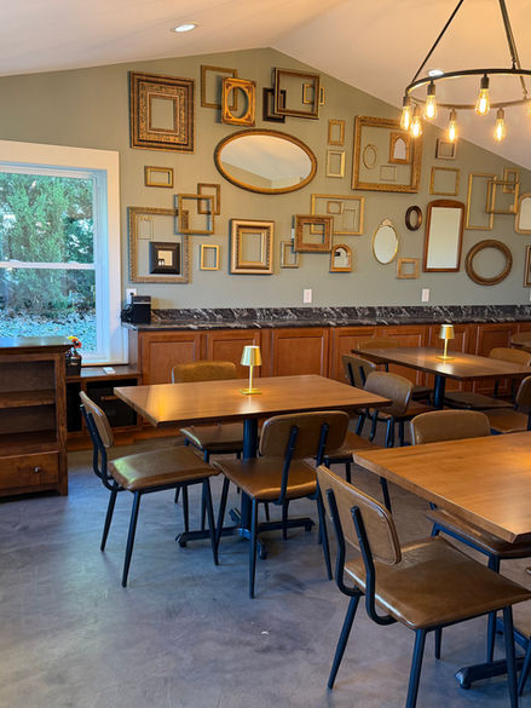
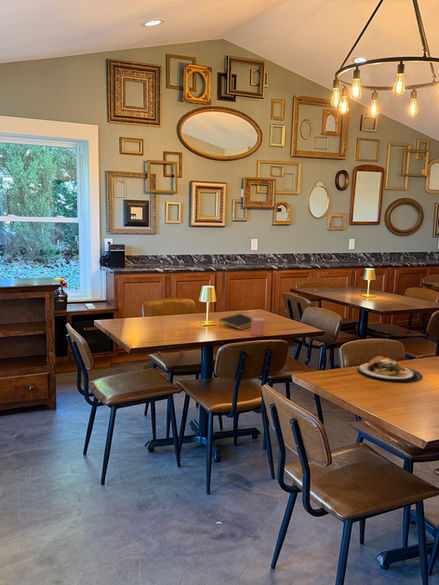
+ cup [250,317,269,337]
+ notepad [218,313,253,331]
+ plate [357,355,423,384]
